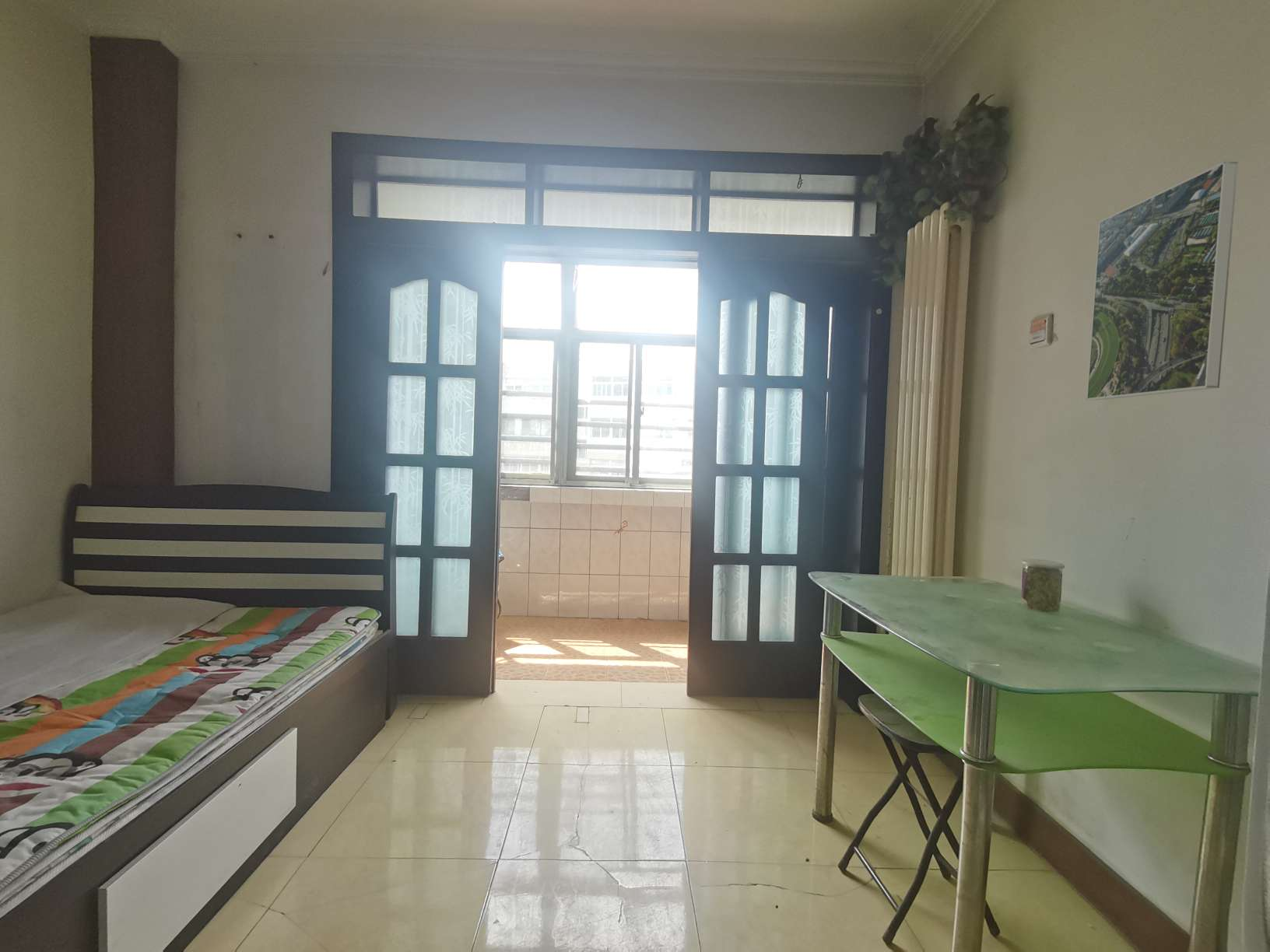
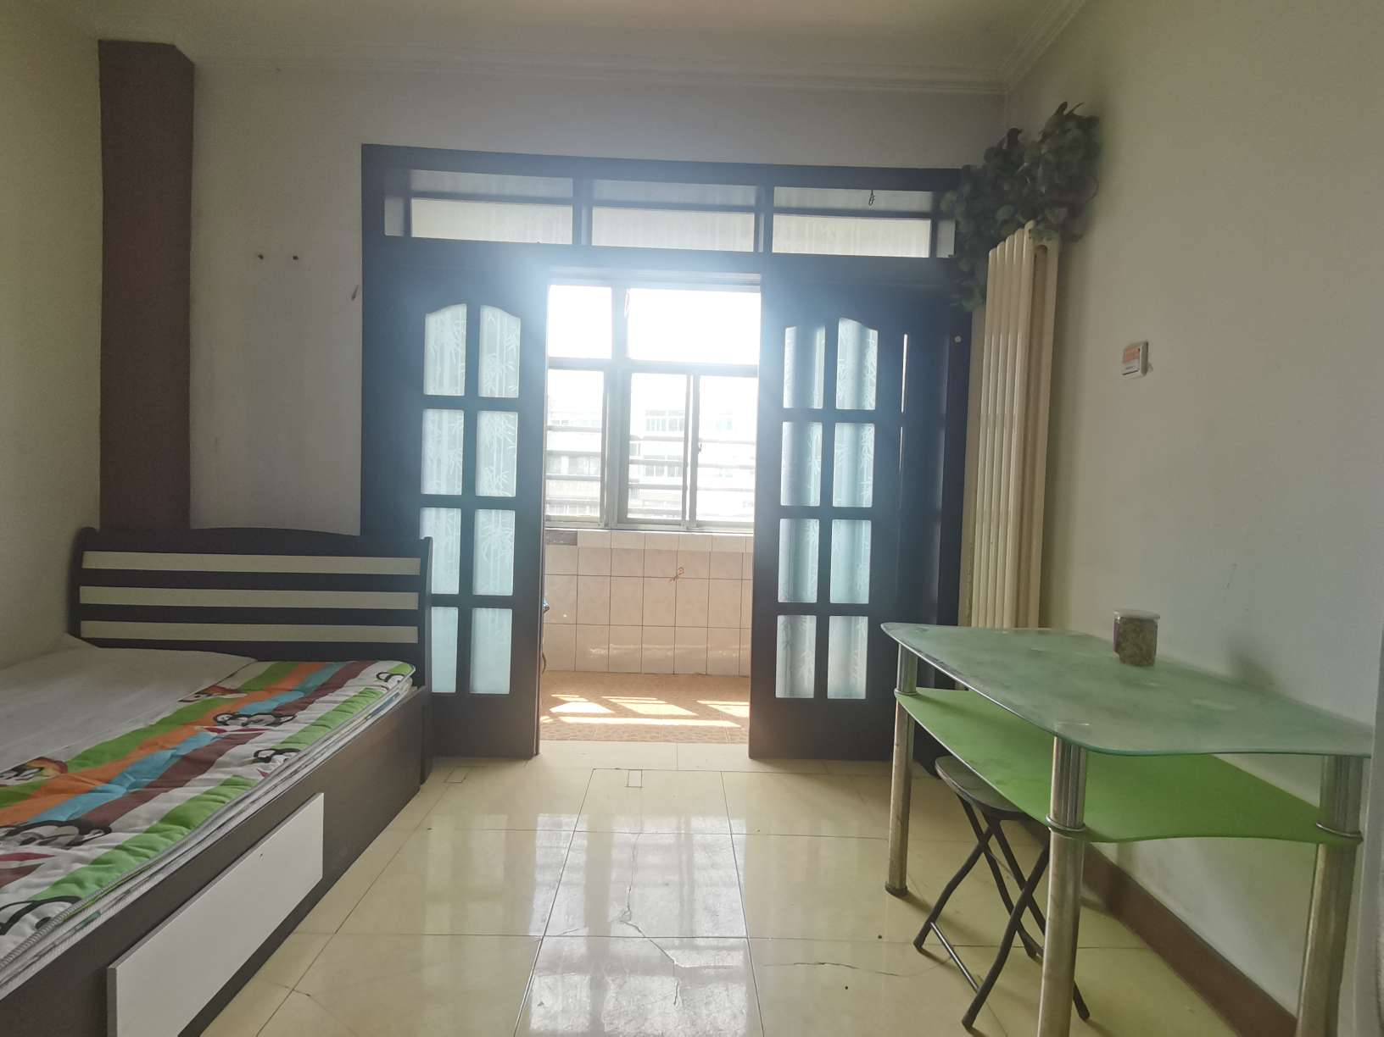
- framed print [1086,160,1239,401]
